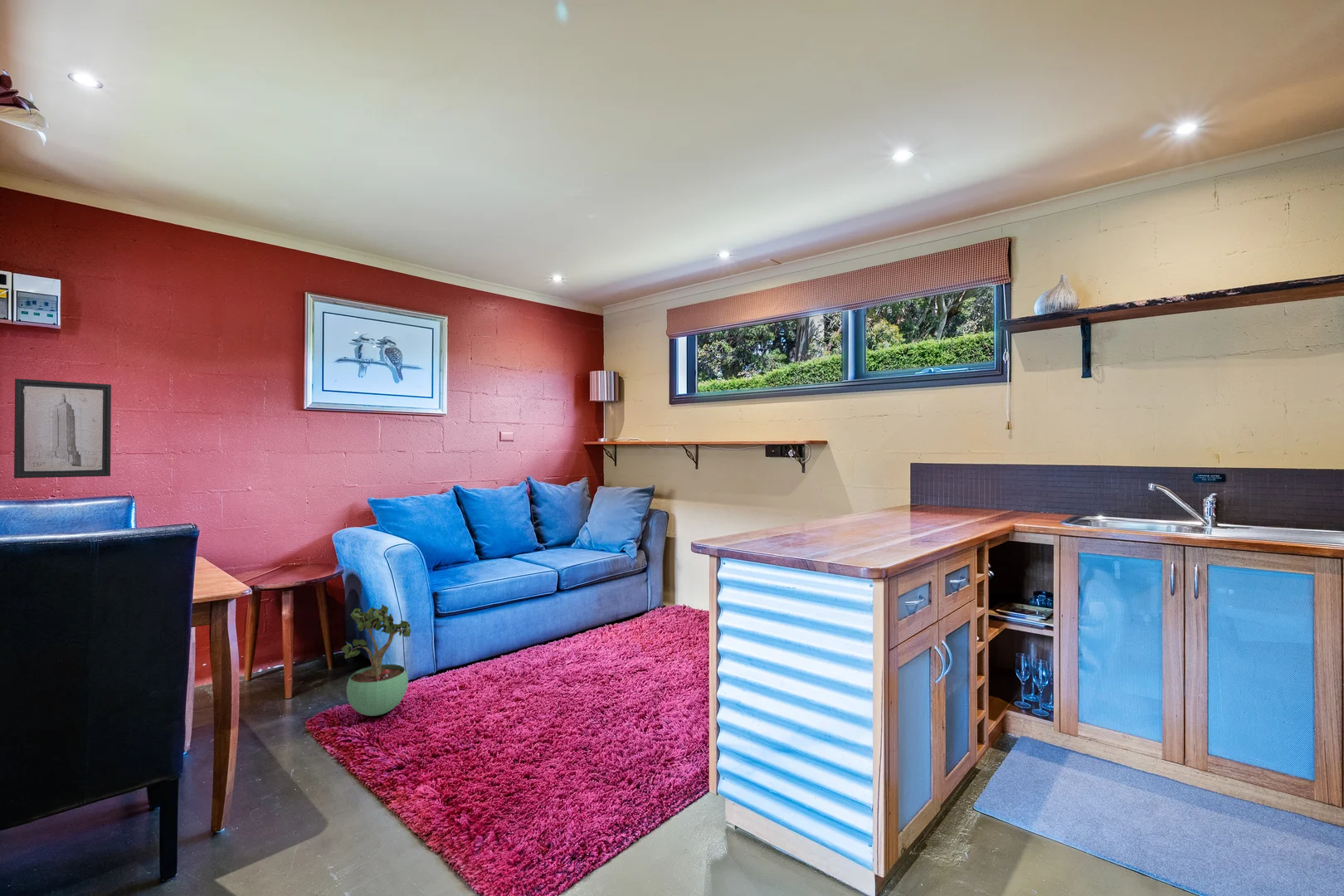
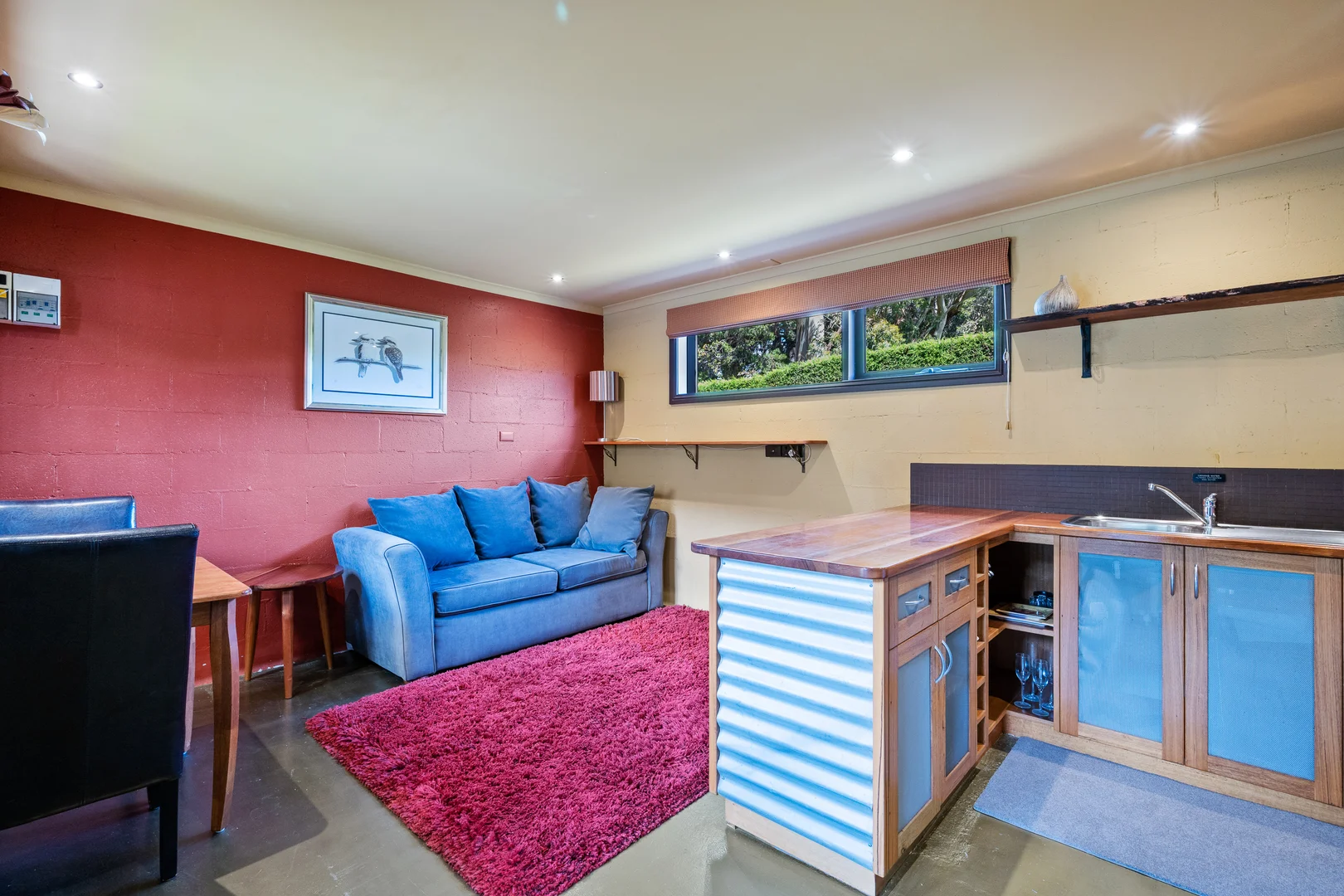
- wall art [13,378,112,479]
- potted plant [340,604,411,717]
